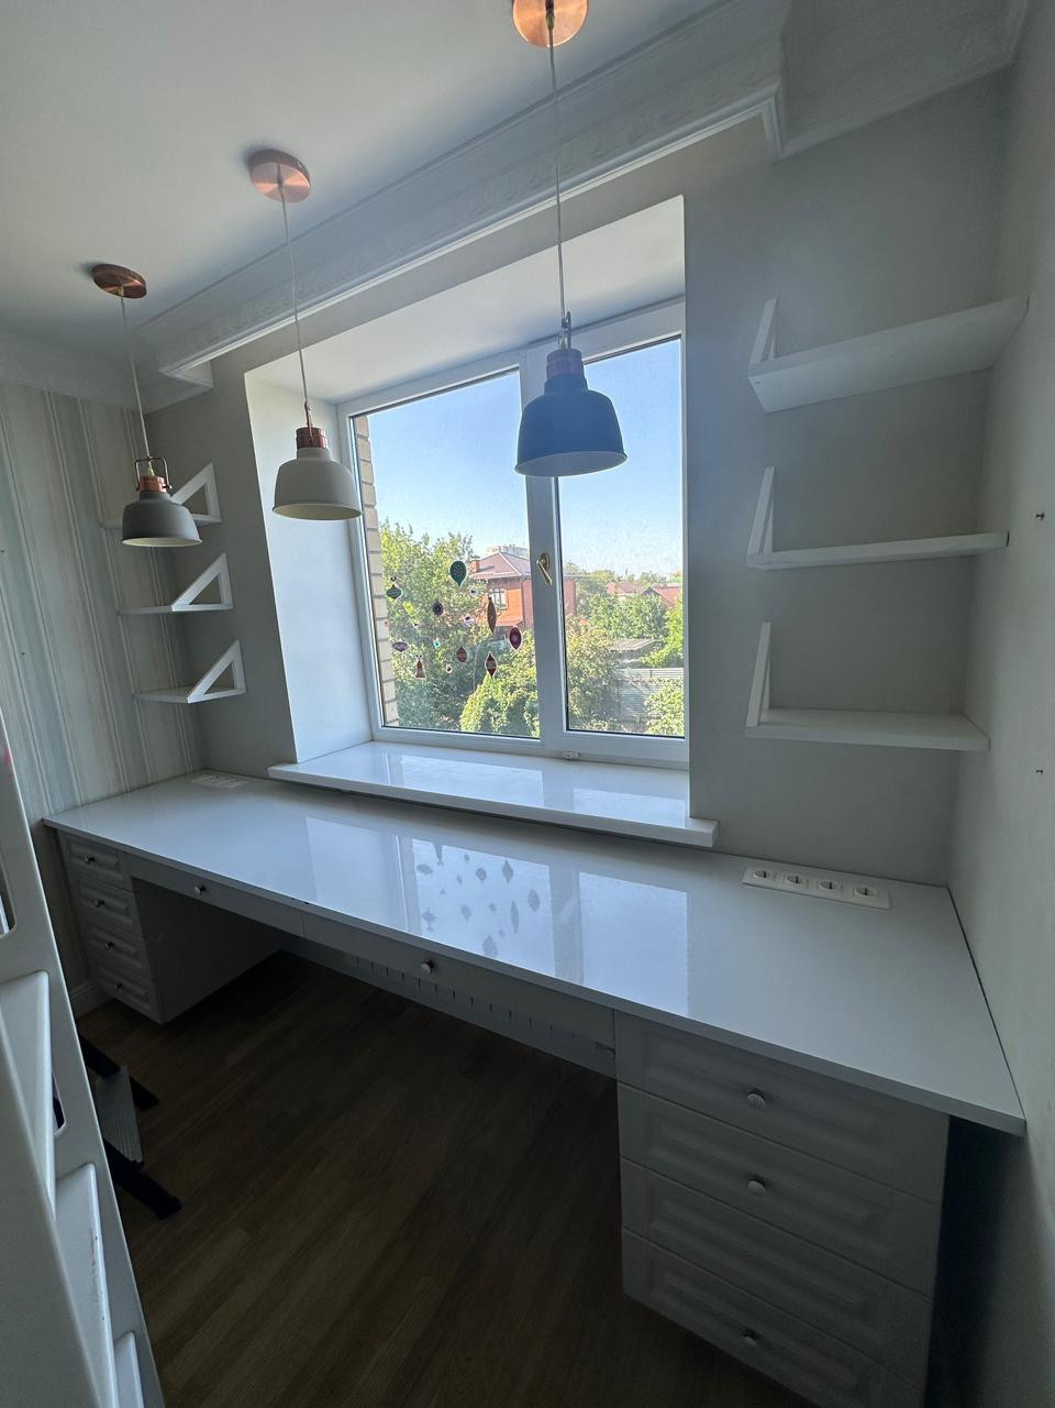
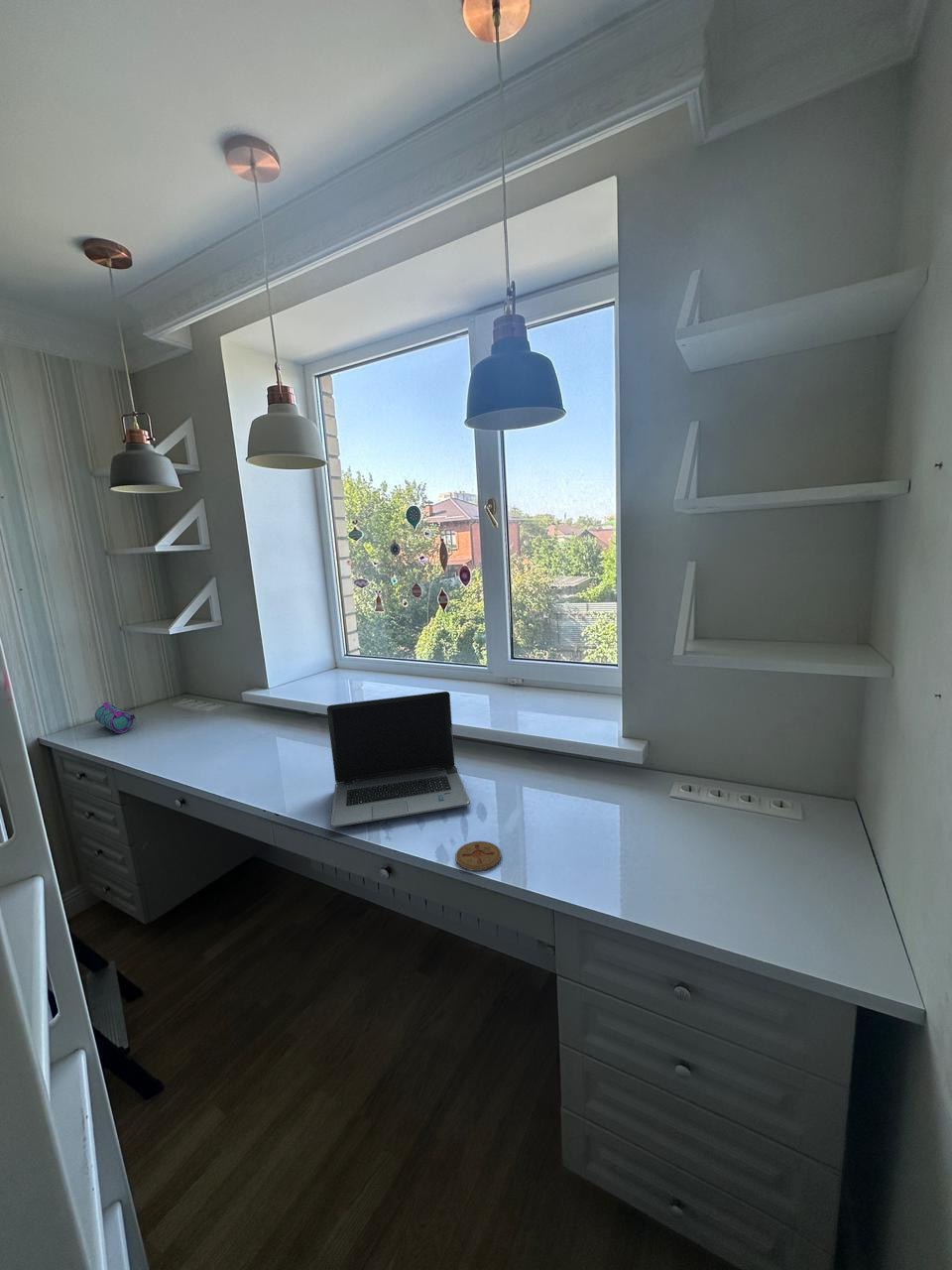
+ pencil case [94,701,136,734]
+ laptop computer [326,691,471,828]
+ coaster [454,840,503,872]
